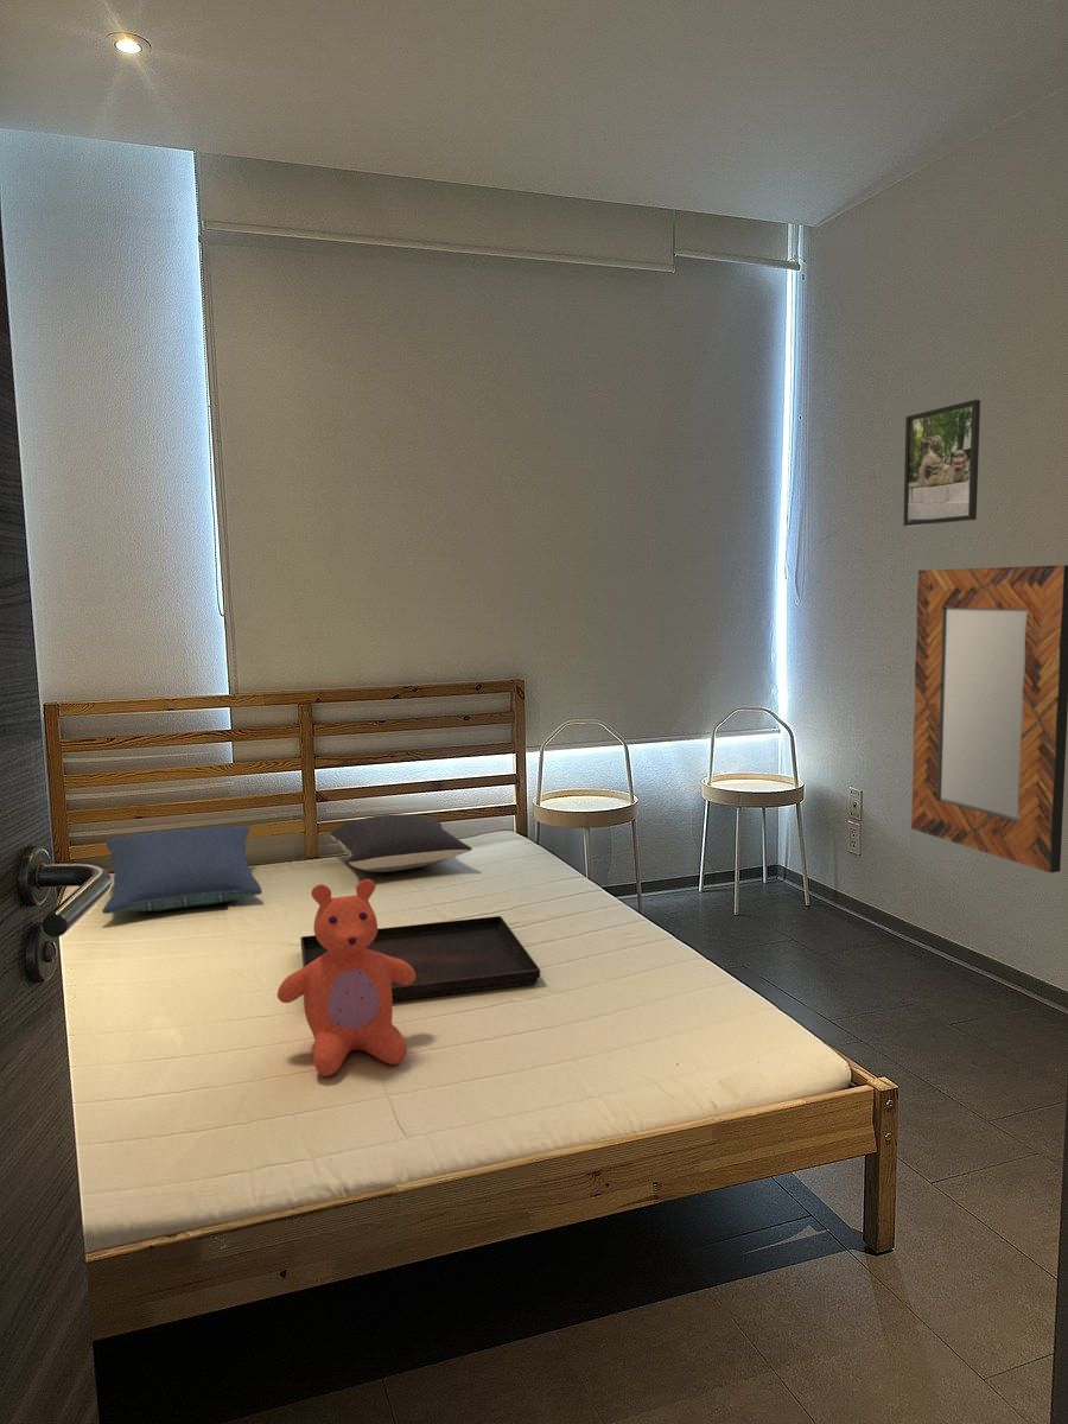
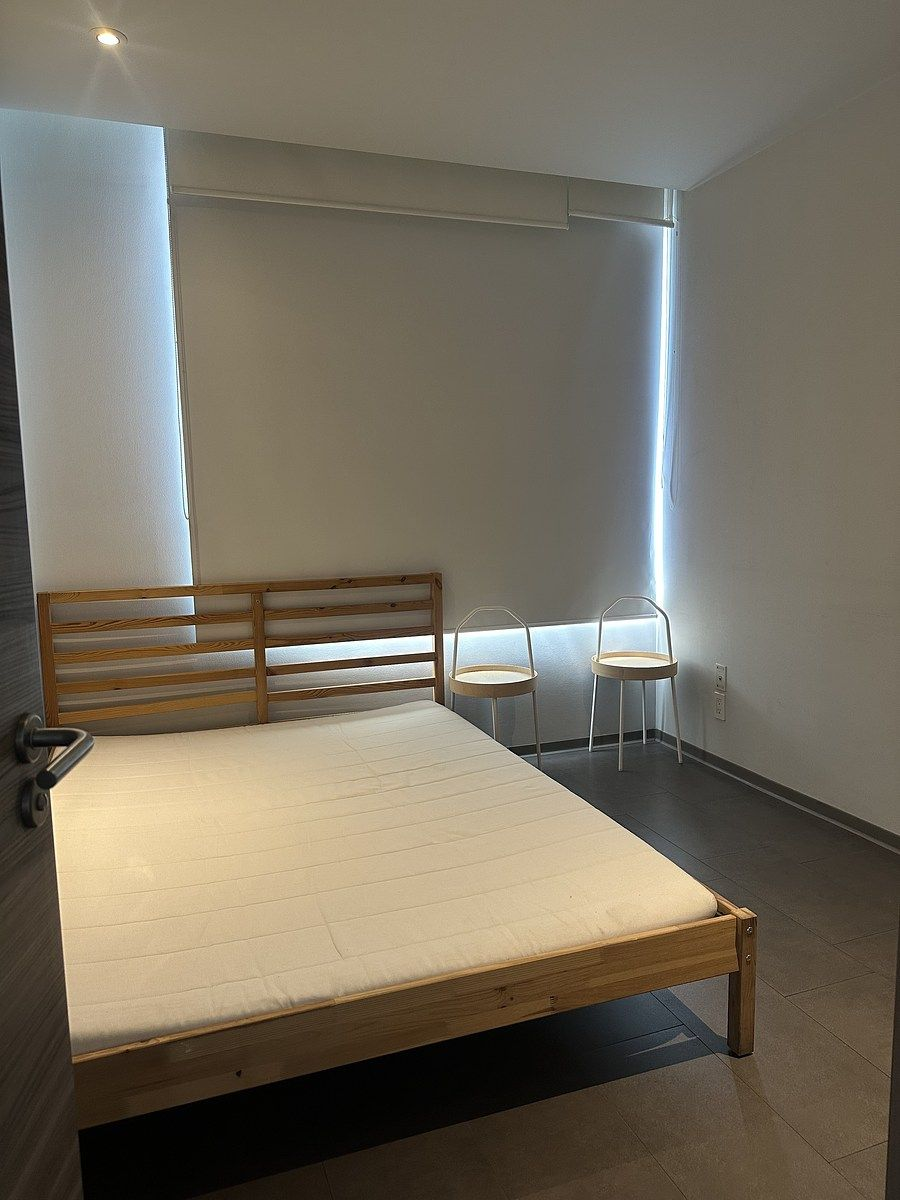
- home mirror [910,564,1068,875]
- pillow [330,813,473,873]
- pillow [101,825,263,915]
- serving tray [299,915,541,1003]
- teddy bear [276,878,415,1077]
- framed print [902,399,981,527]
